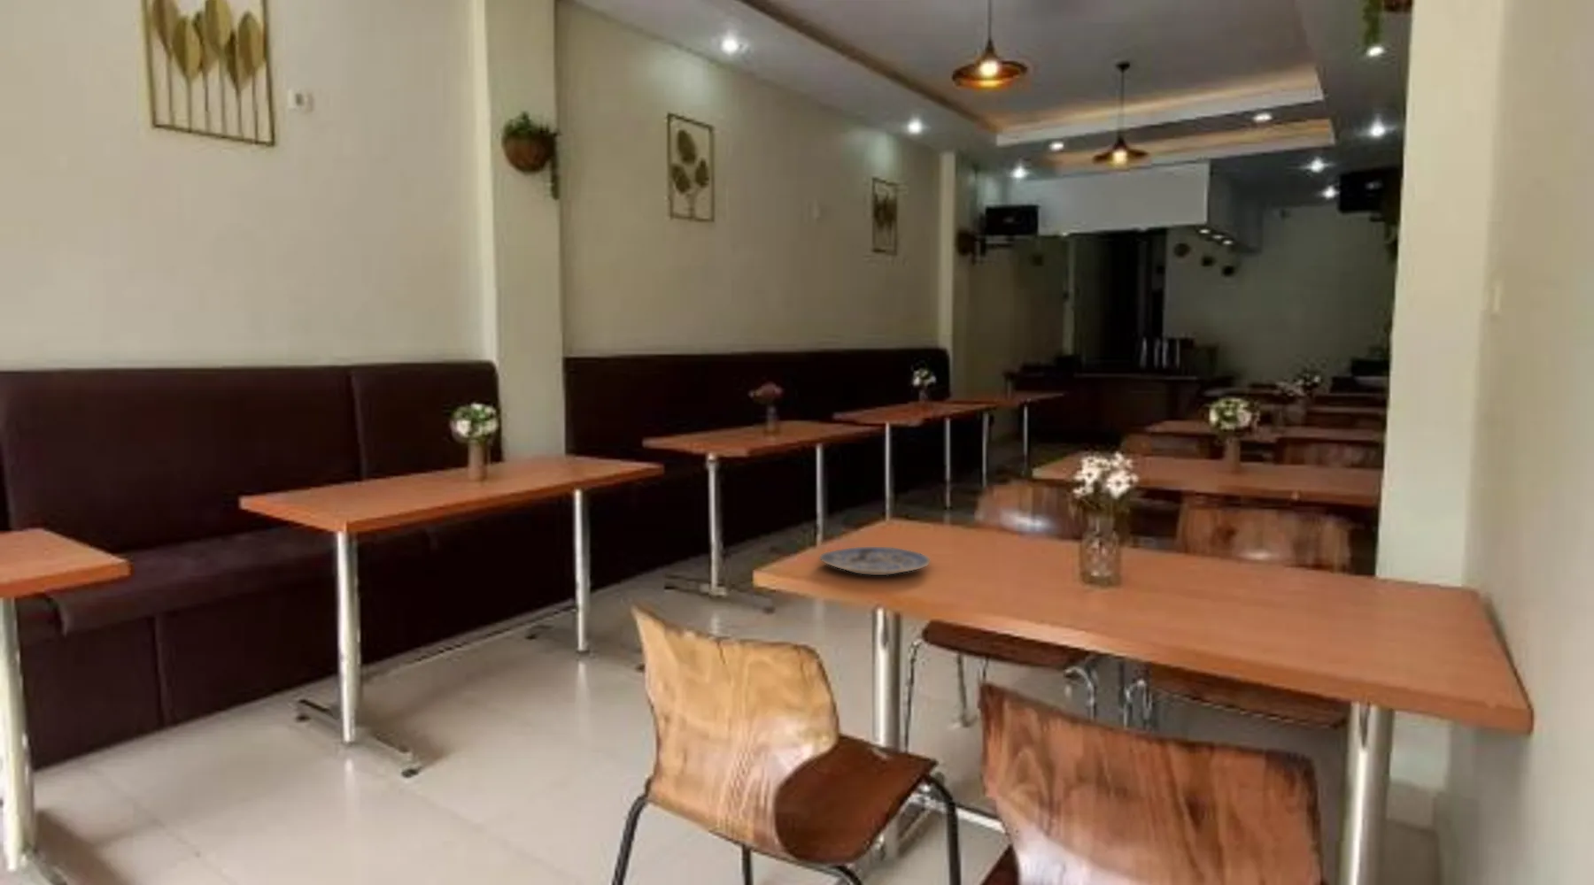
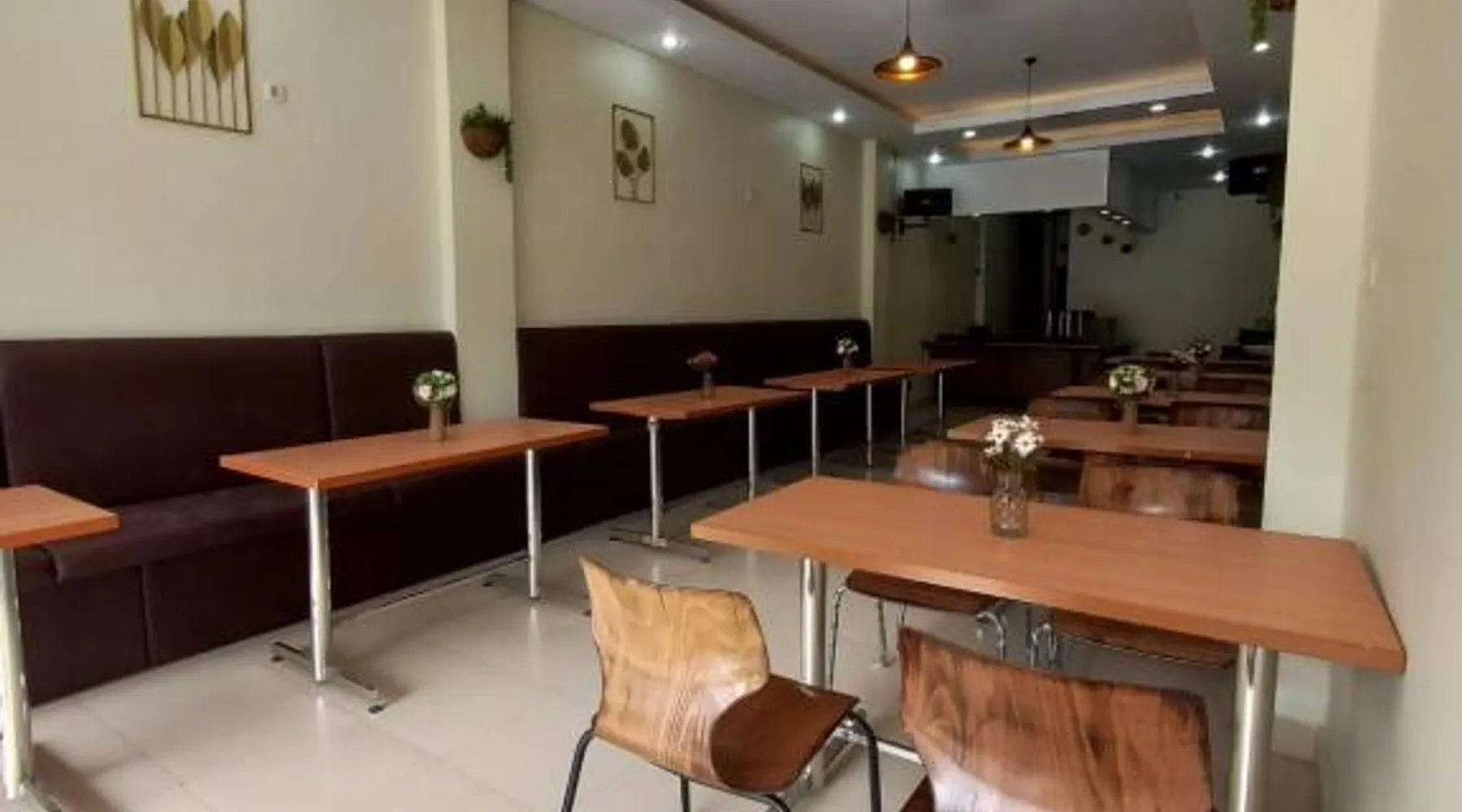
- plate [818,546,931,577]
